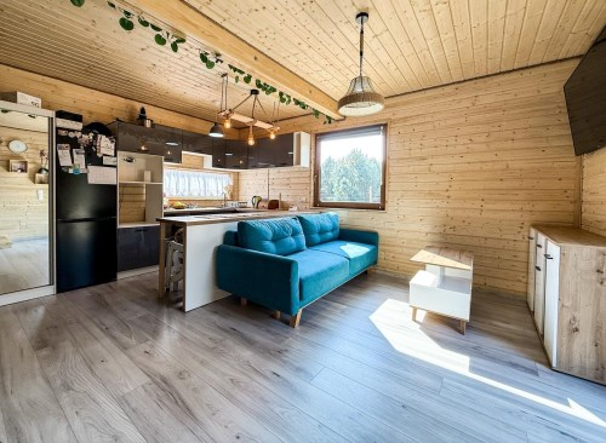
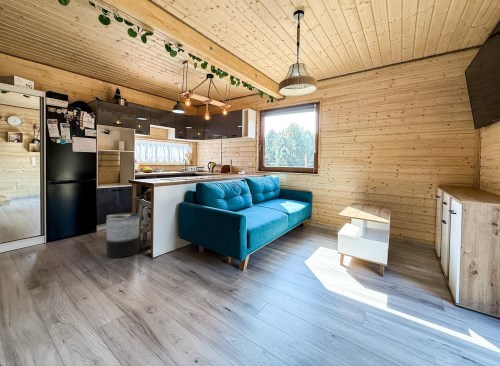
+ trash can [105,212,140,259]
